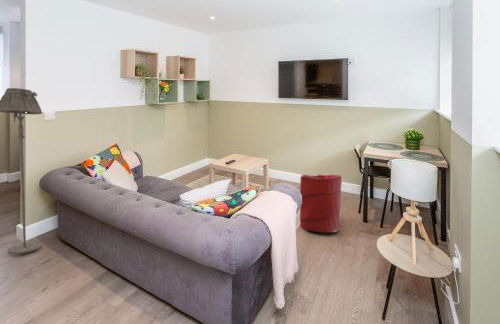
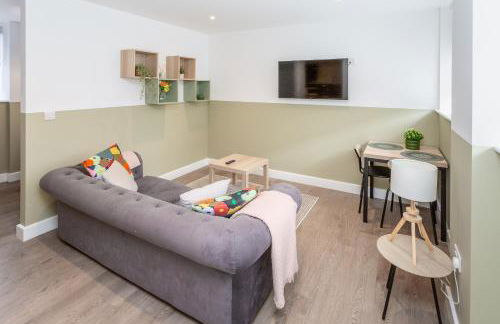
- laundry hamper [299,174,343,233]
- floor lamp [0,87,43,255]
